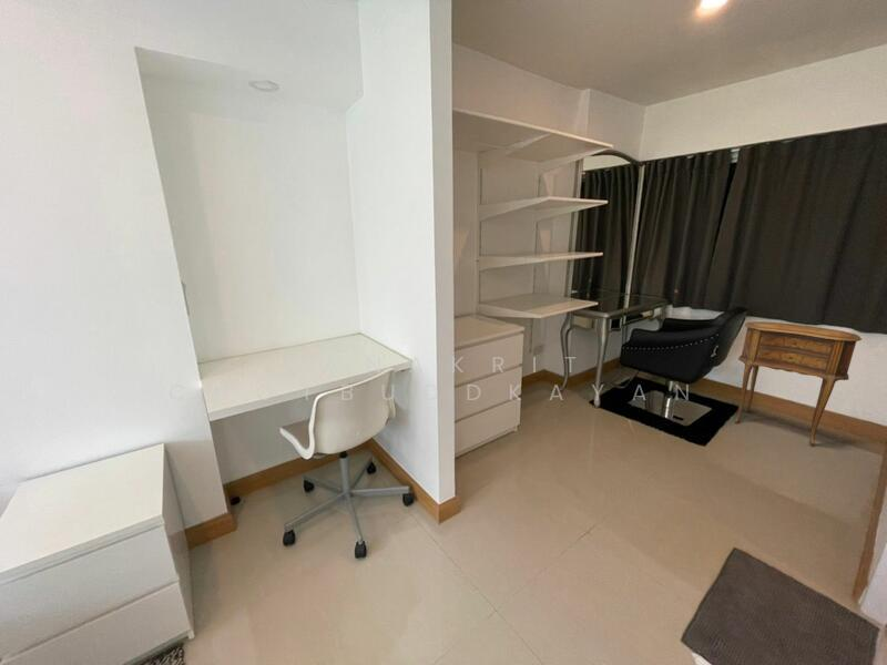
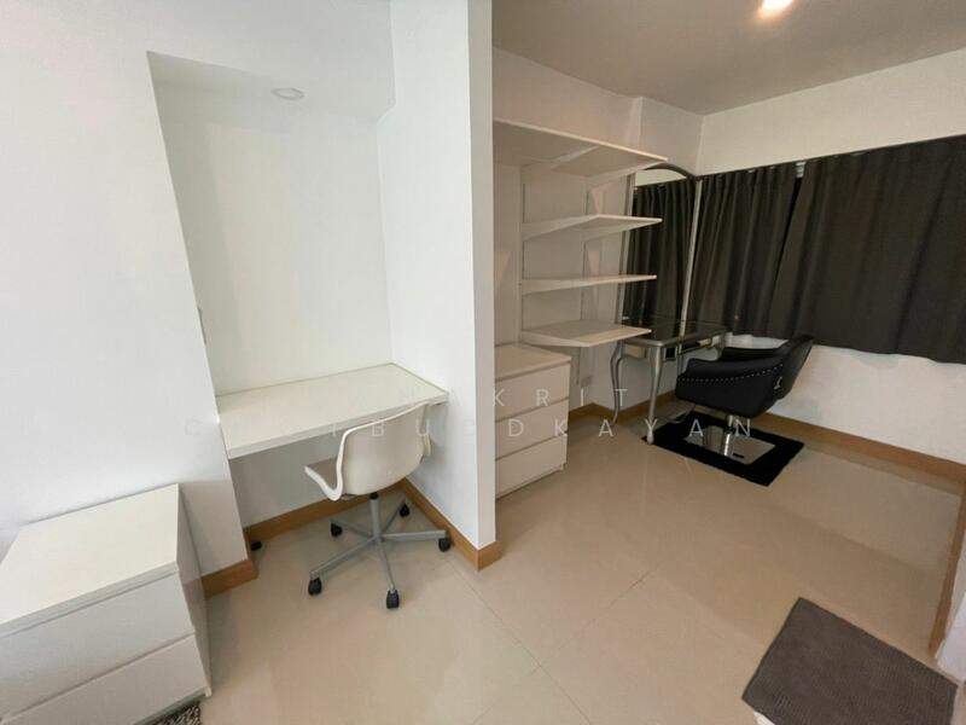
- side table [734,320,863,446]
